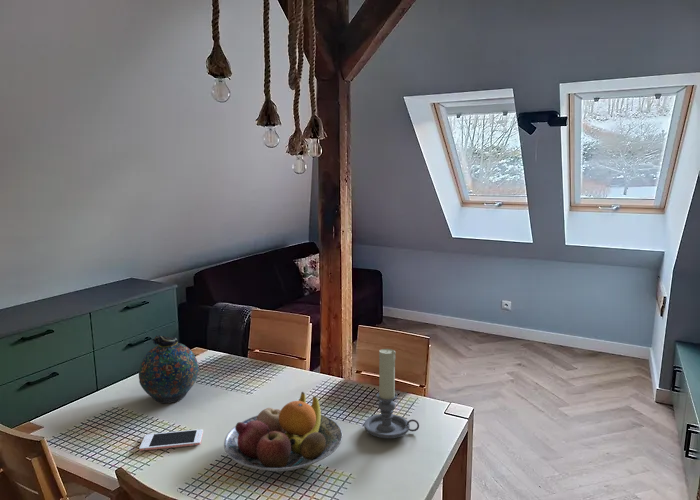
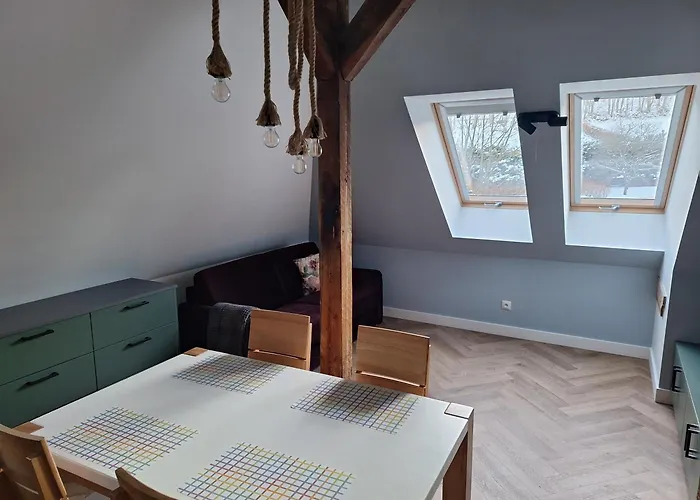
- snuff bottle [138,334,199,404]
- candle holder [363,348,420,439]
- fruit bowl [223,391,343,472]
- cell phone [138,428,204,452]
